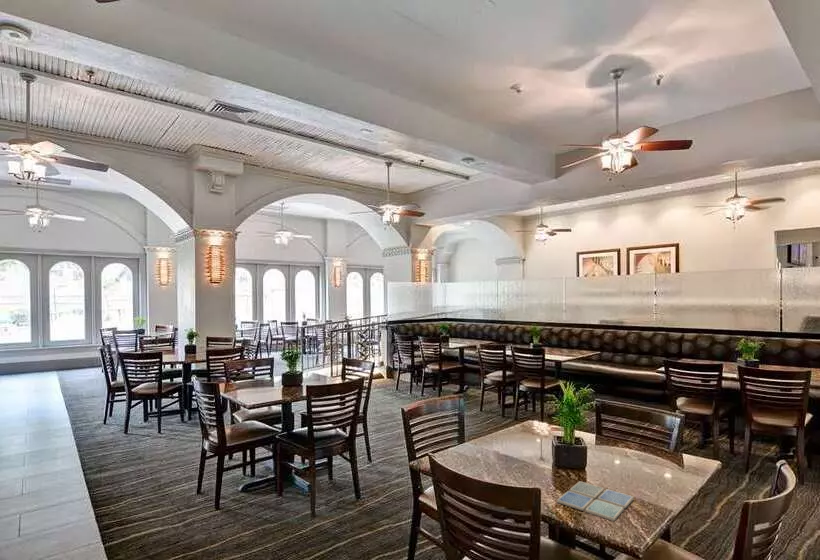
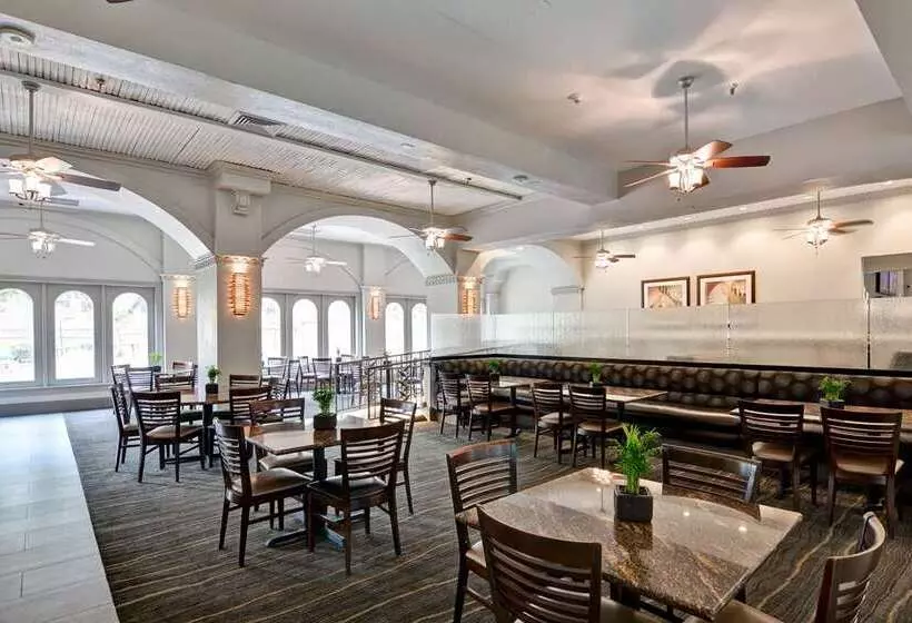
- drink coaster [556,480,635,522]
